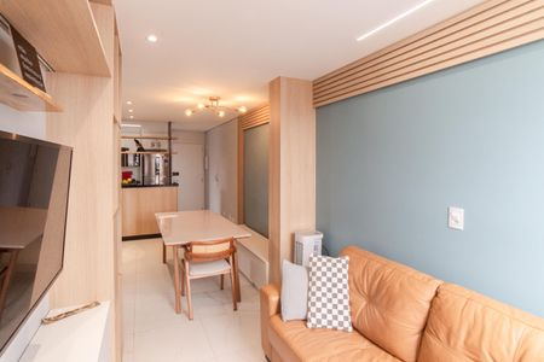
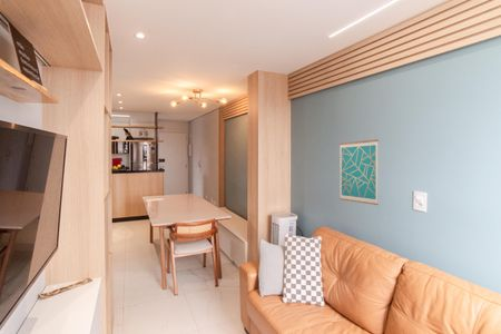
+ wall art [338,138,380,206]
